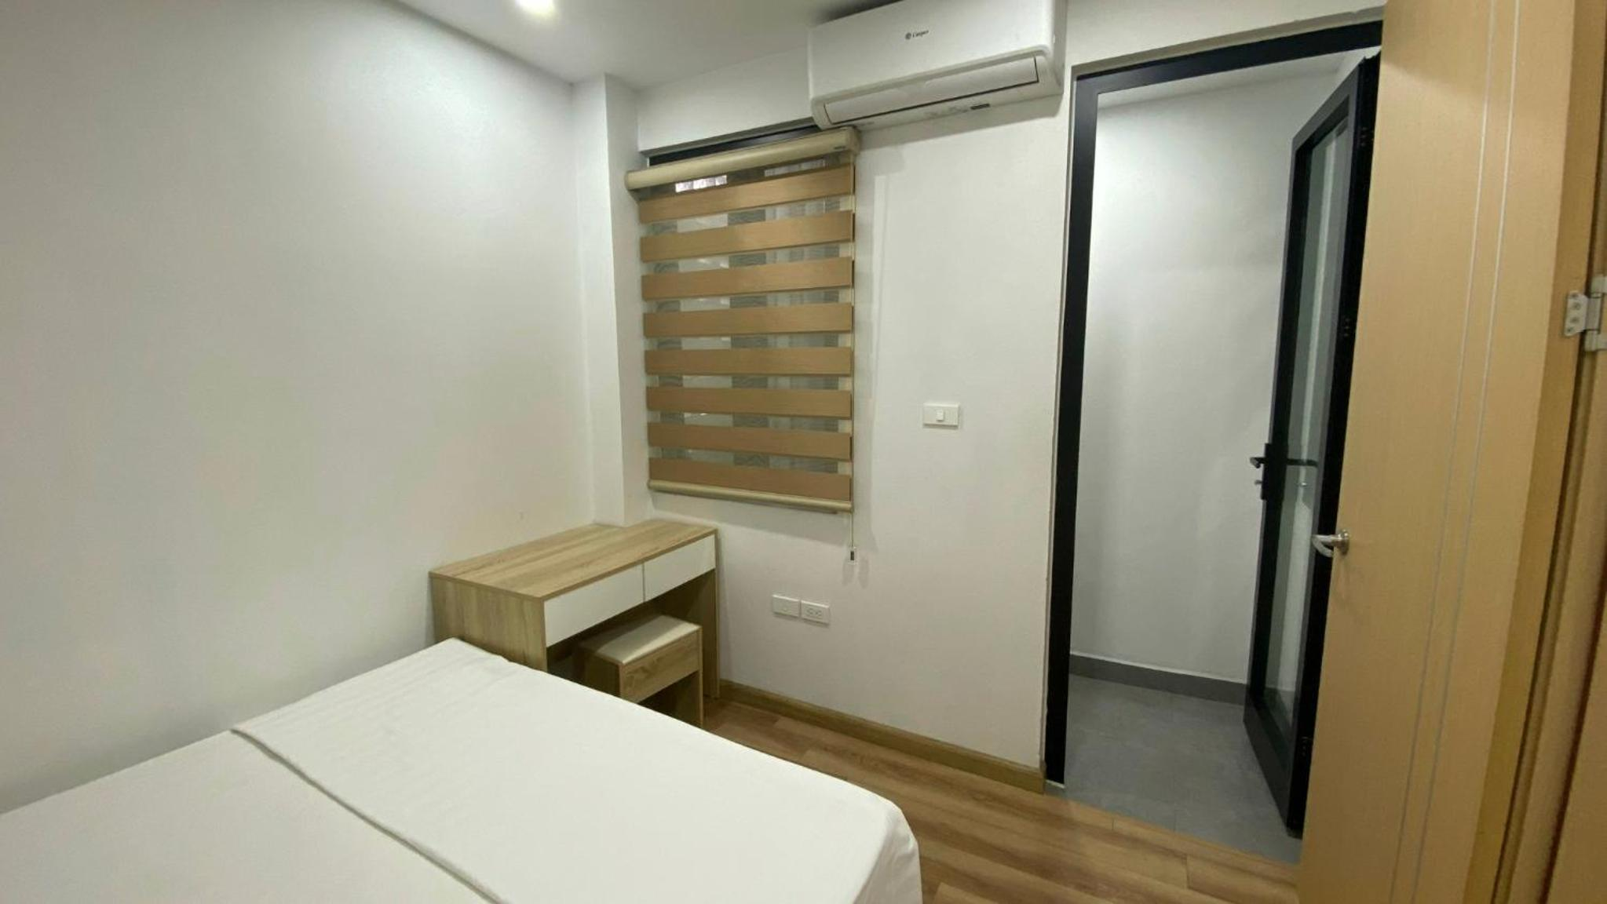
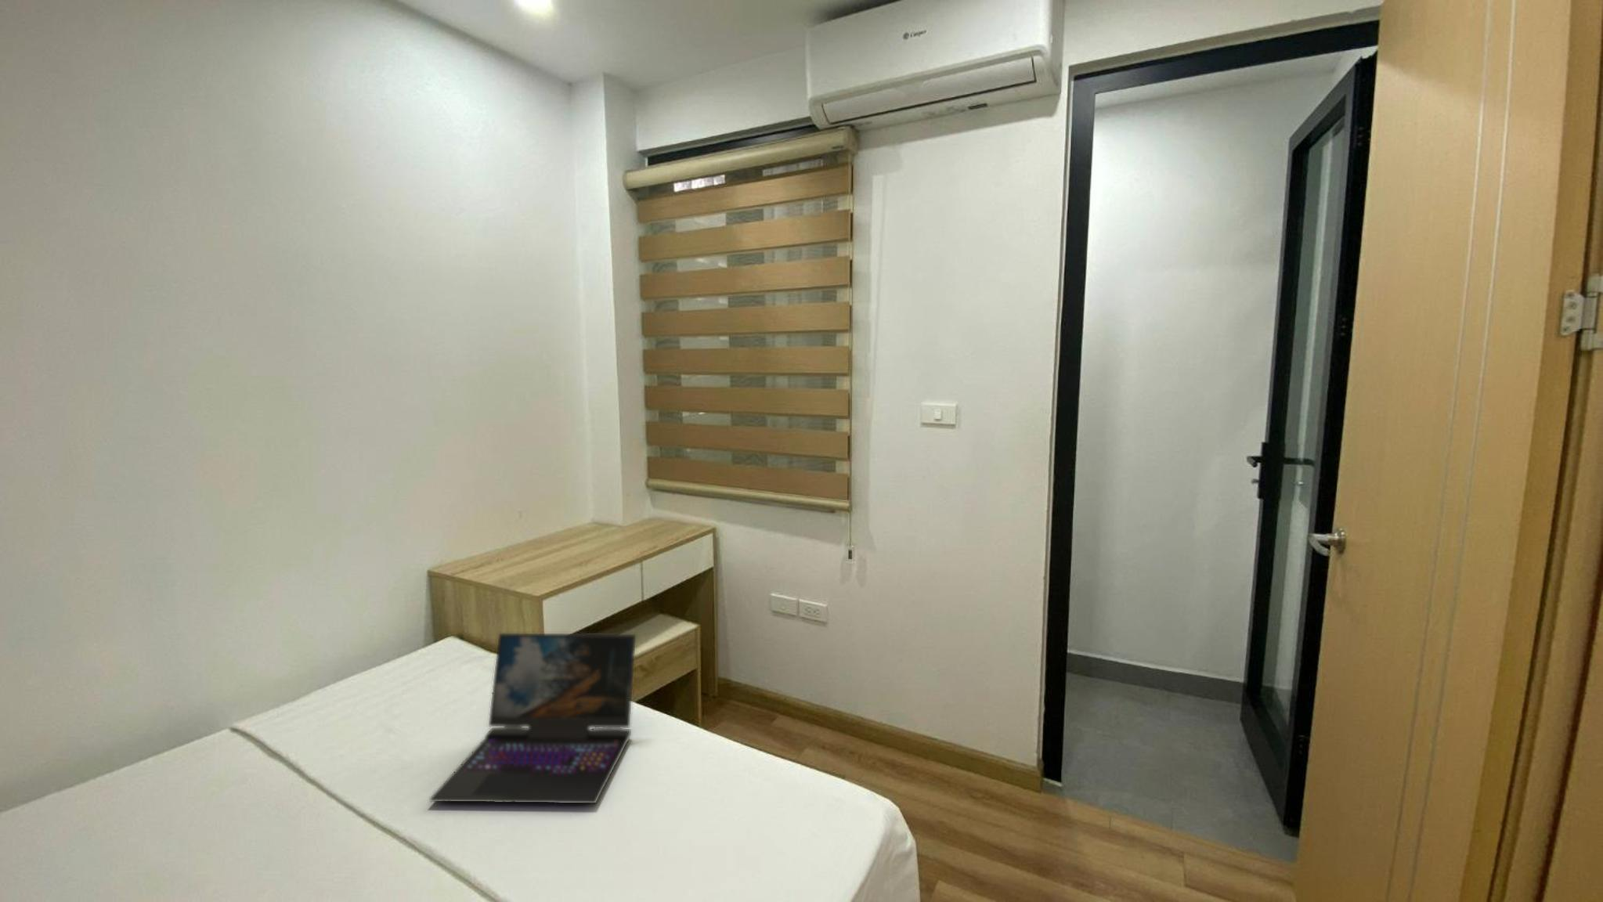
+ laptop [428,632,636,804]
